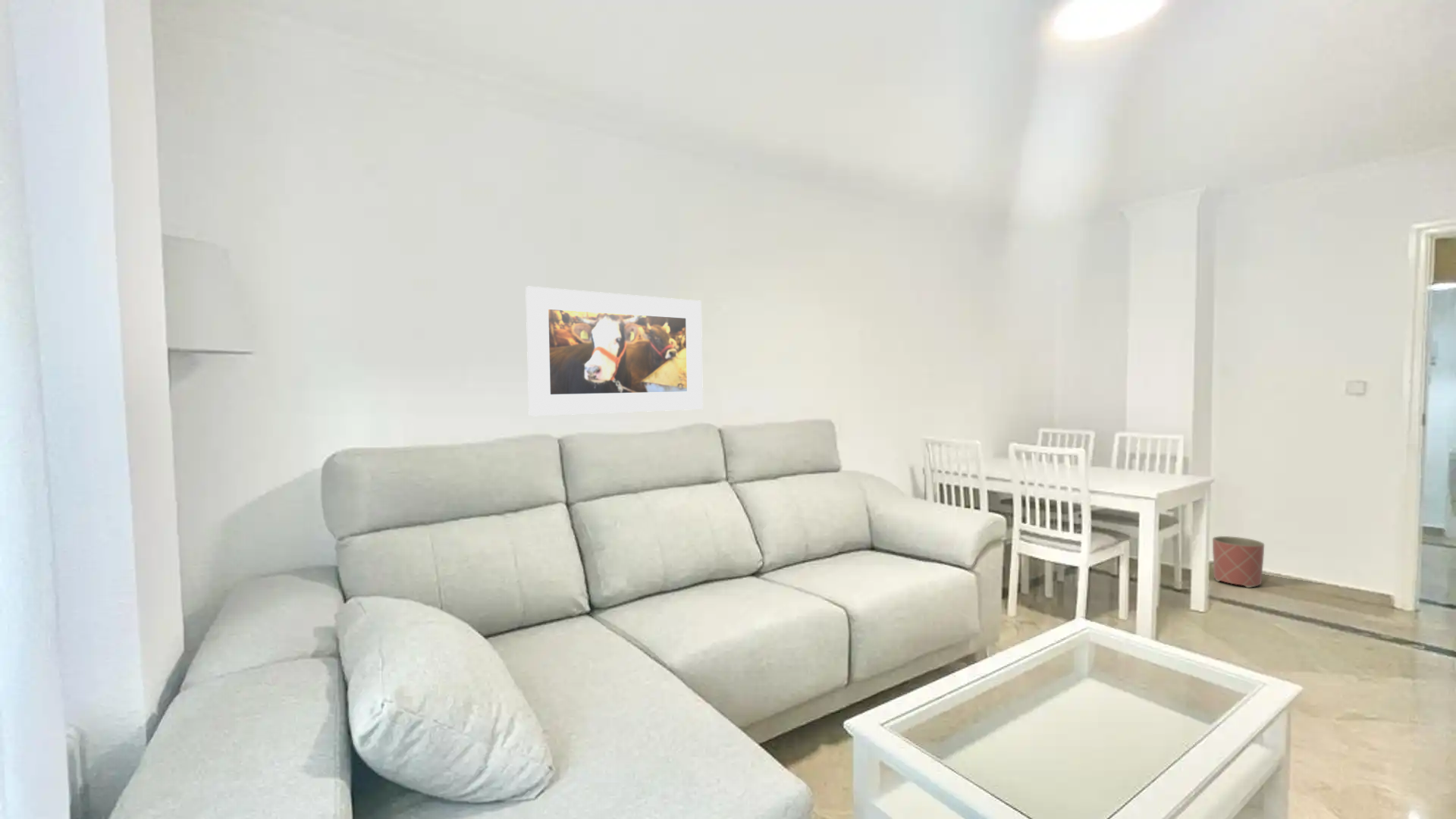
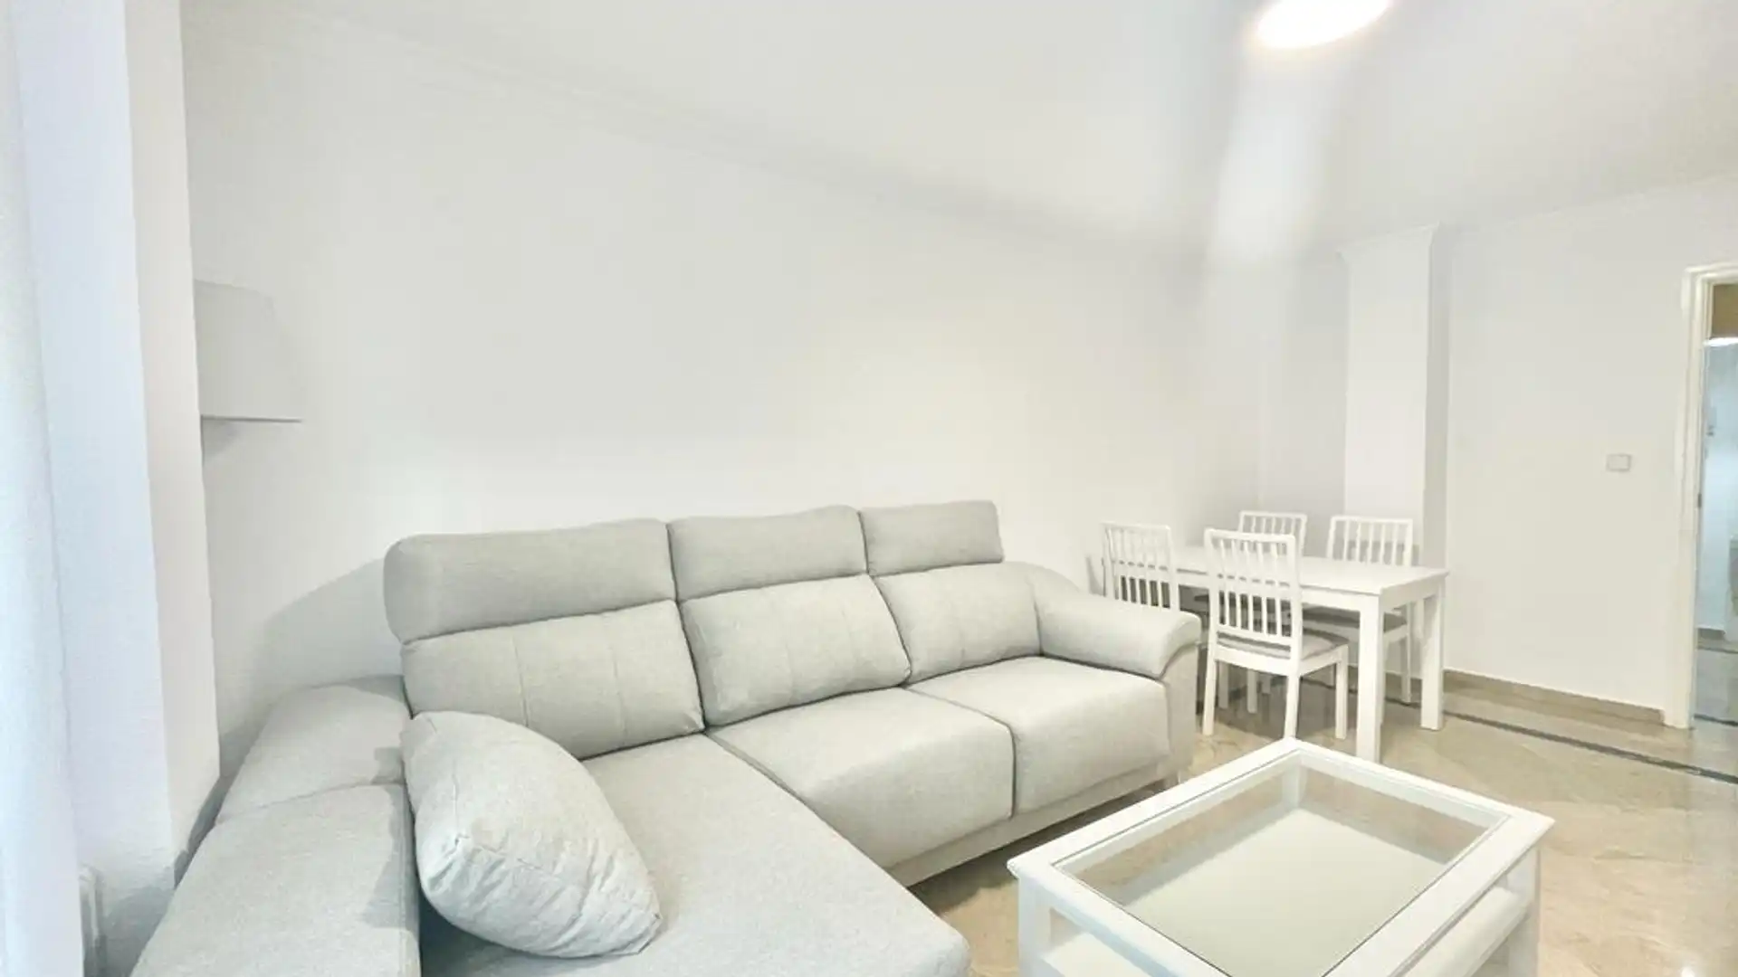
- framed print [525,286,704,417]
- planter [1212,535,1265,588]
